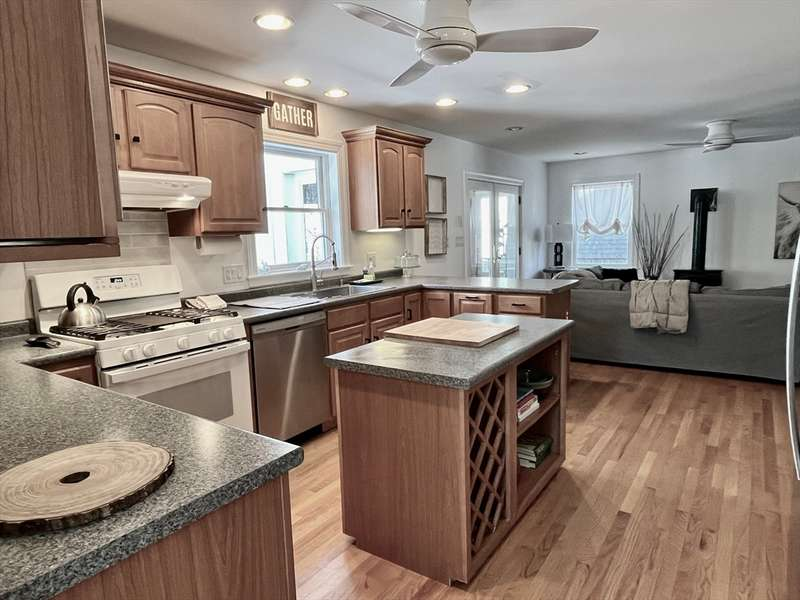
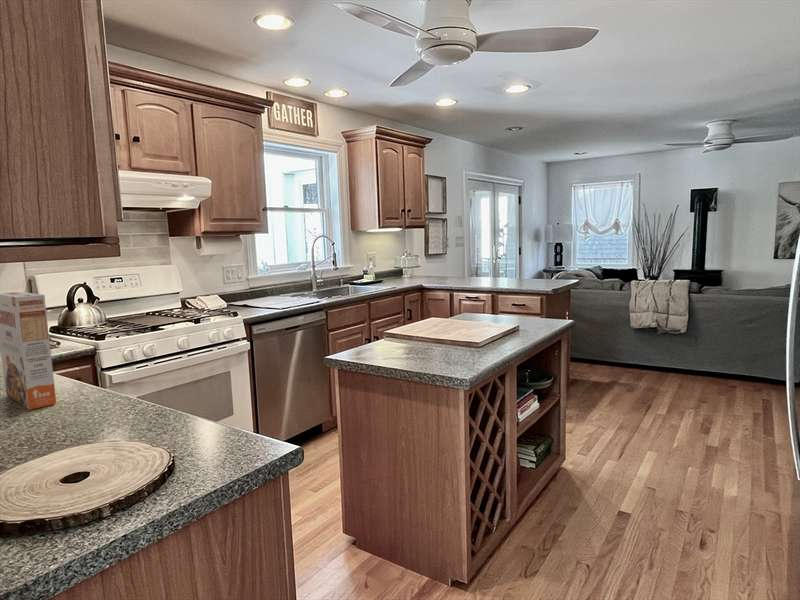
+ cereal box [0,291,57,411]
